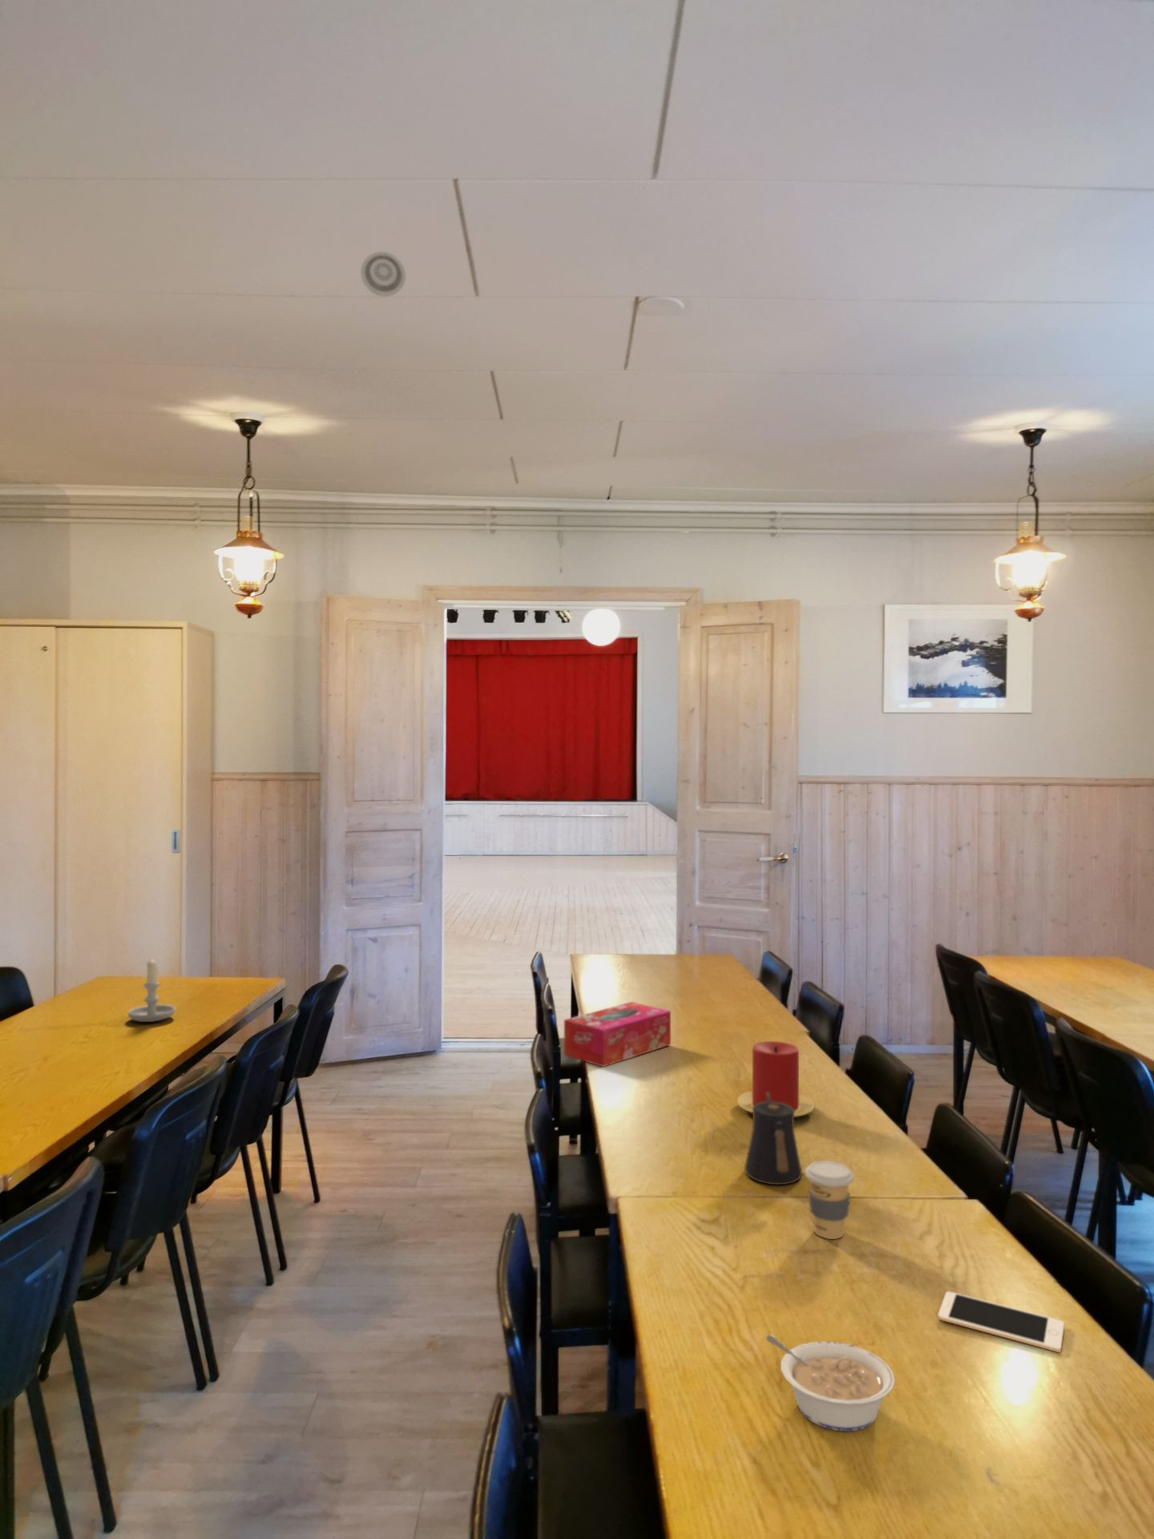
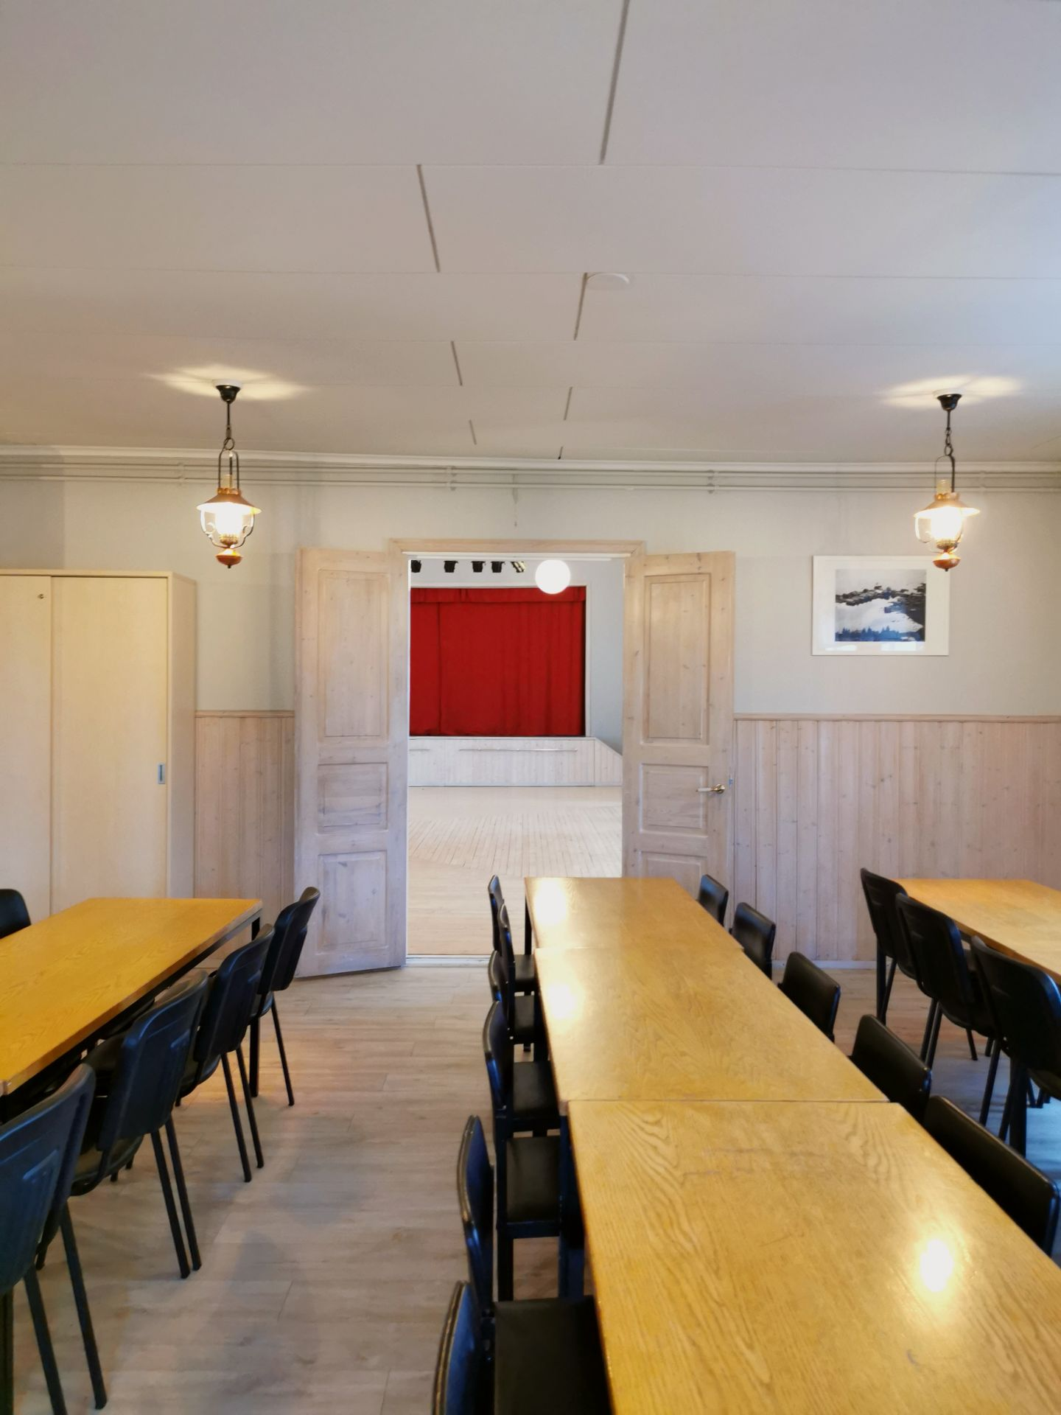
- coffee cup [805,1160,855,1240]
- candle [737,1041,815,1117]
- smoke detector [360,251,407,297]
- cell phone [937,1291,1066,1354]
- tissue box [564,1001,672,1068]
- kettle [744,1093,802,1185]
- candle [127,957,176,1023]
- legume [765,1334,896,1432]
